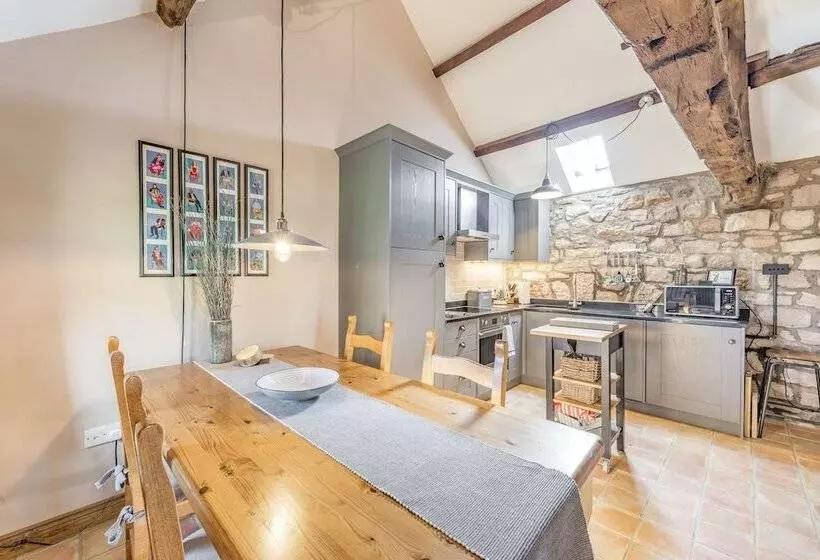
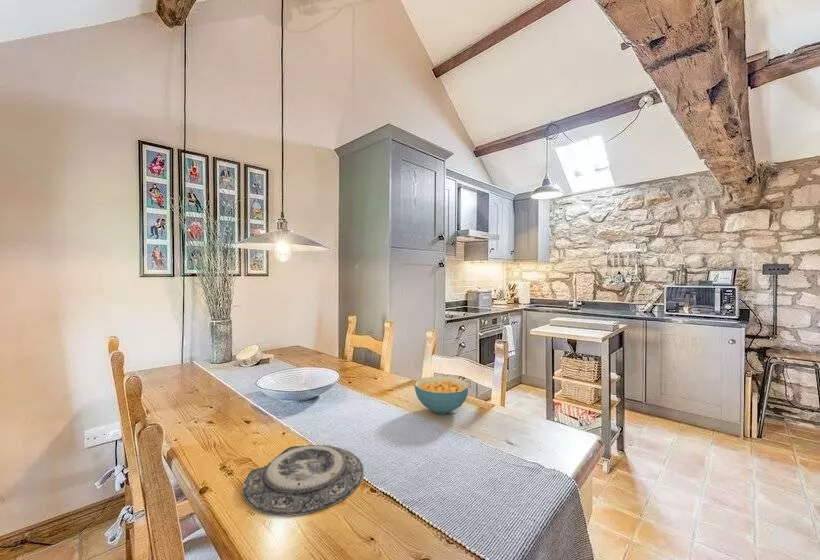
+ plate [241,444,365,517]
+ cereal bowl [414,375,469,415]
